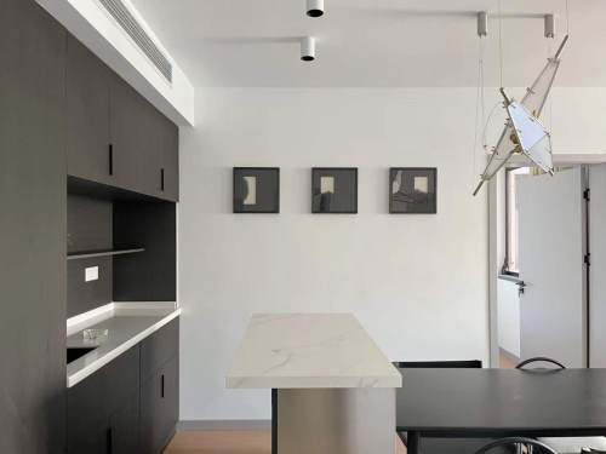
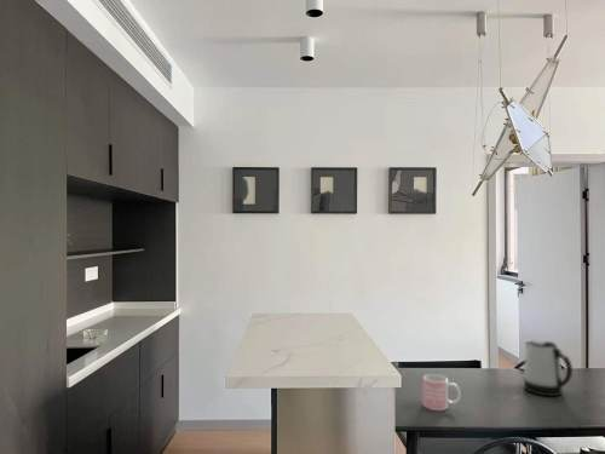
+ mug [422,373,461,412]
+ kettle [523,339,574,397]
